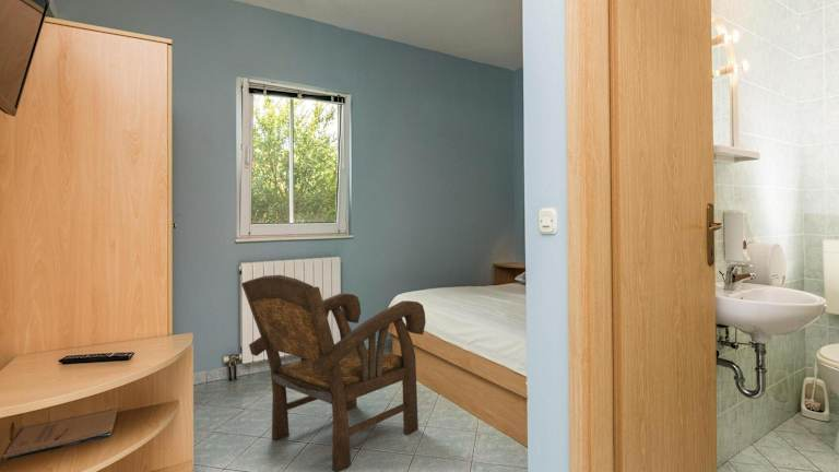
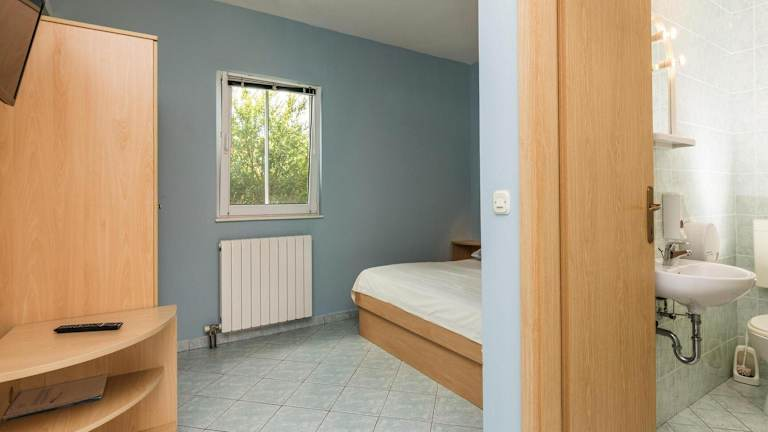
- armchair [240,274,427,472]
